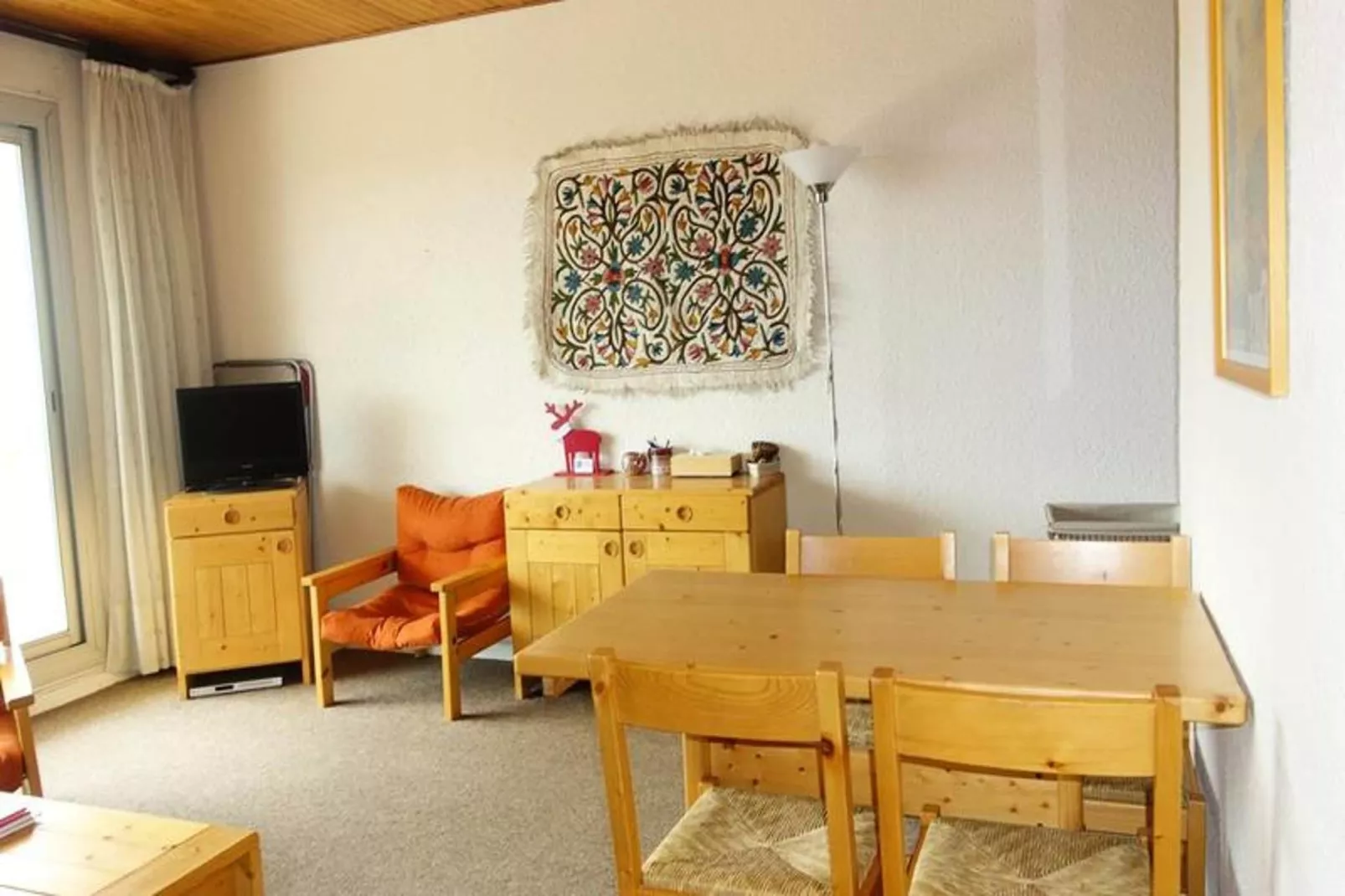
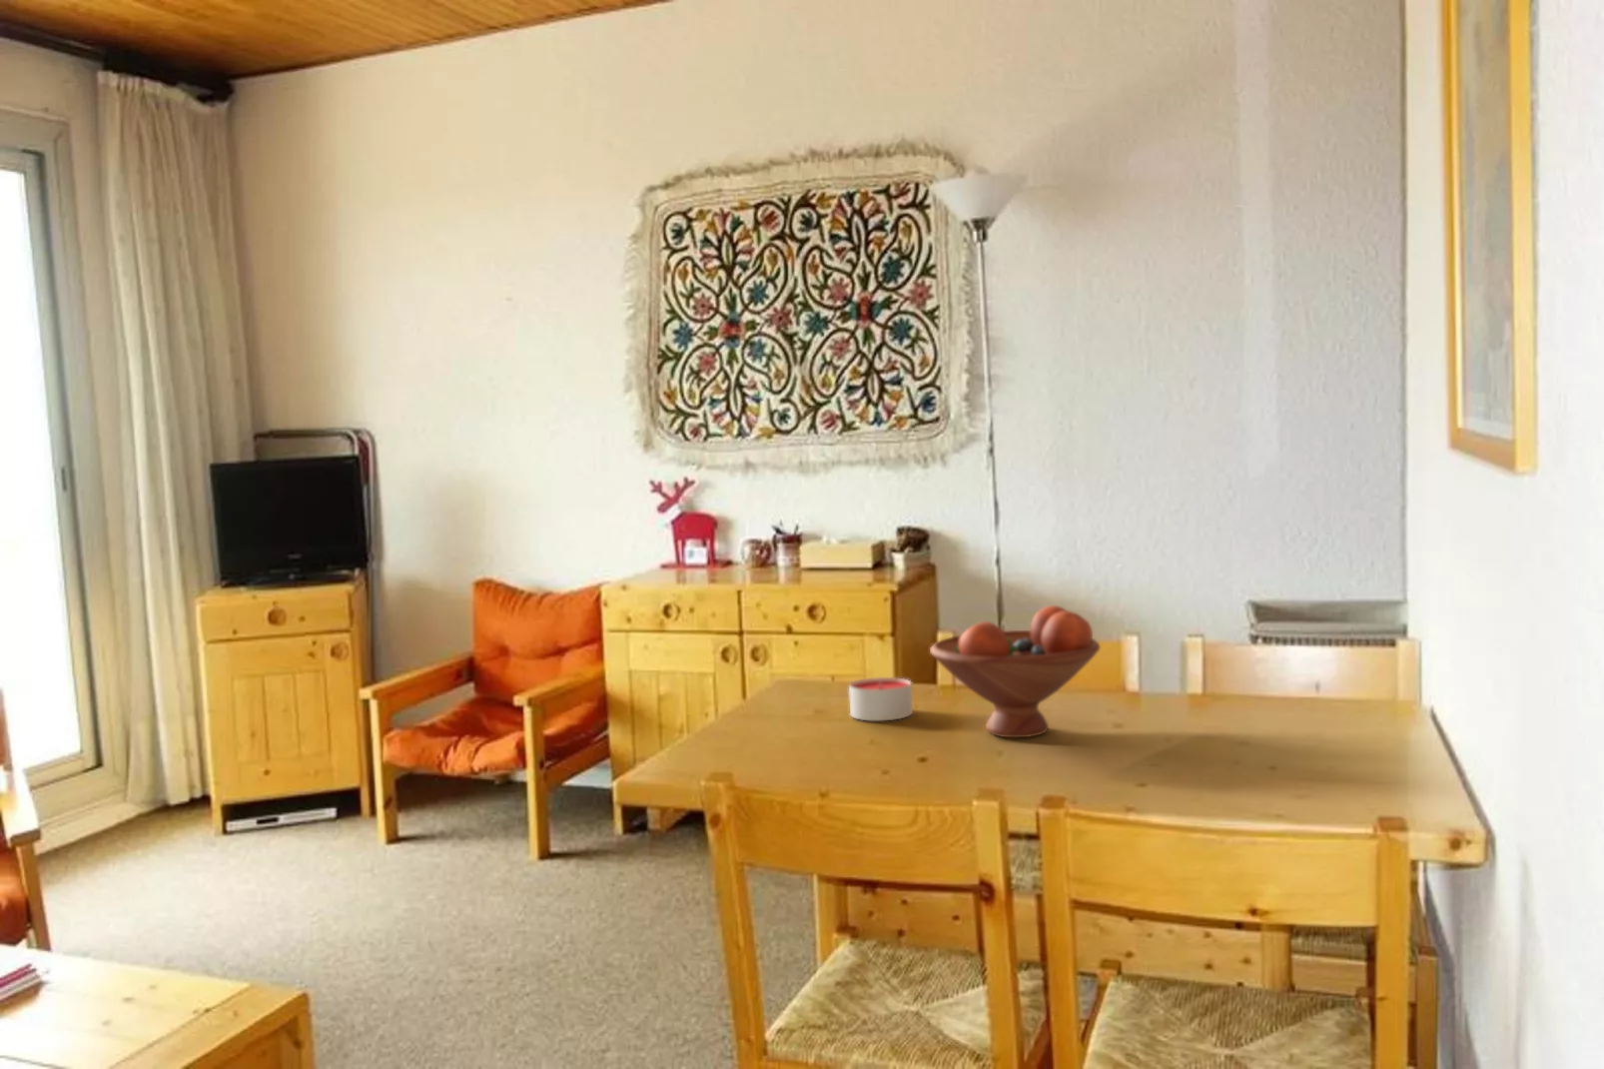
+ fruit bowl [929,605,1101,739]
+ candle [848,676,914,722]
